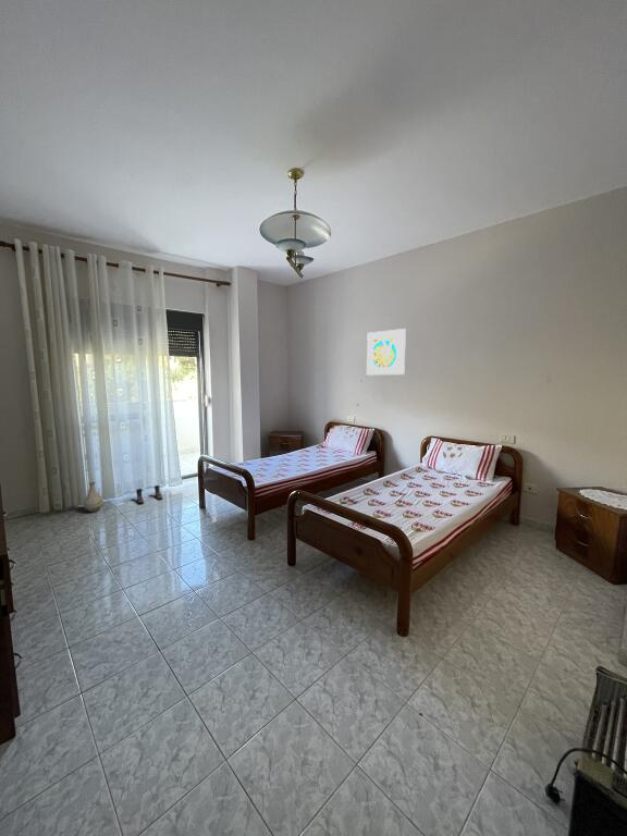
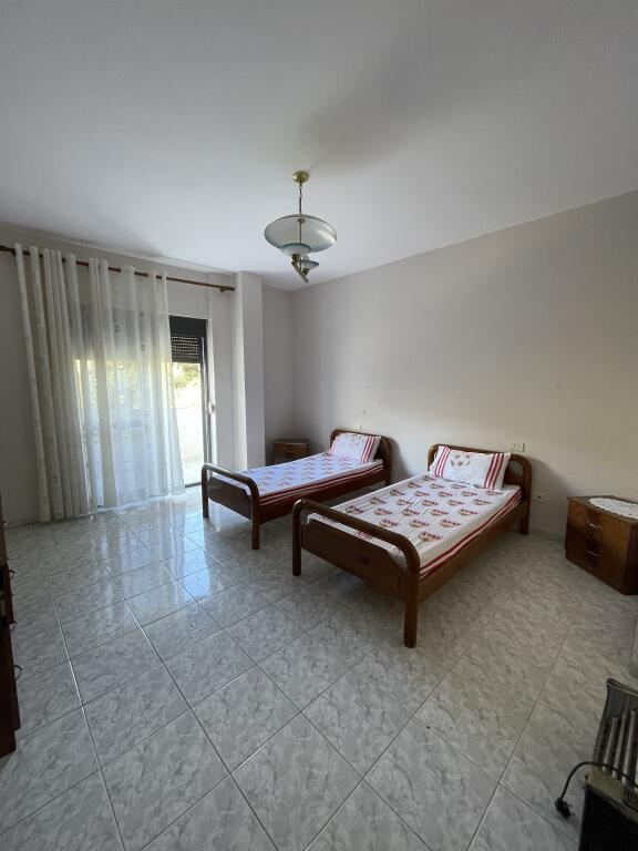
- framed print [366,328,407,376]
- vase [83,481,104,513]
- boots [135,484,163,505]
